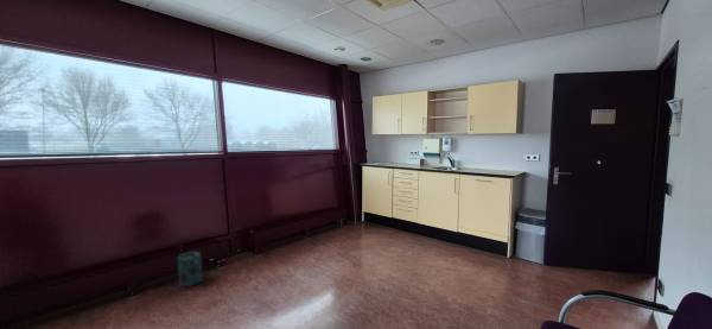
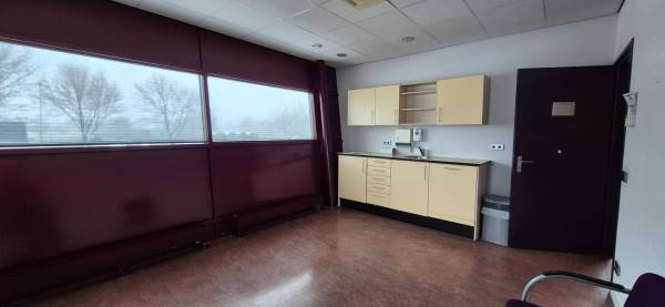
- watering can [174,243,204,287]
